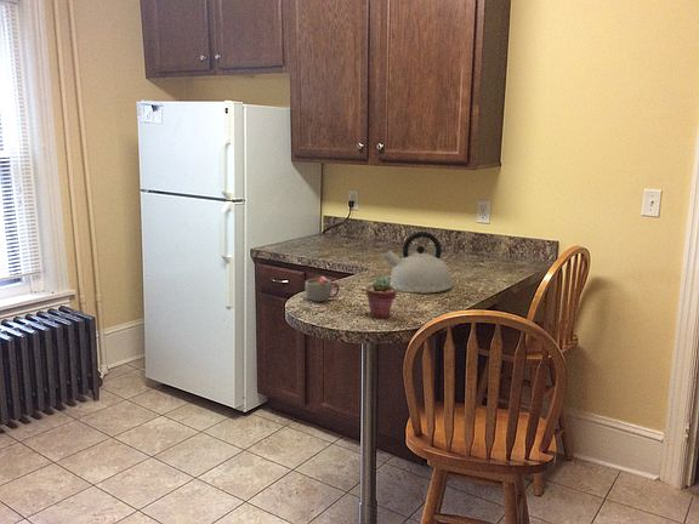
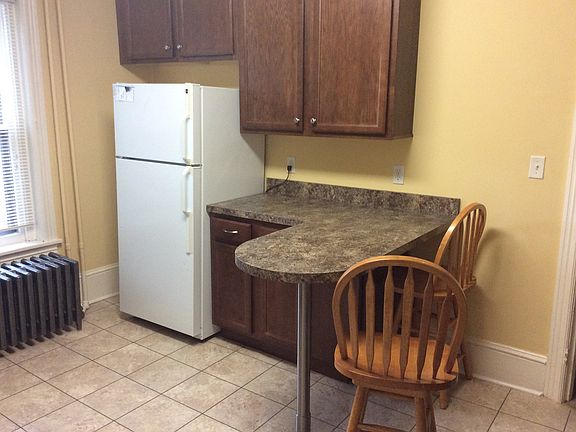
- kettle [382,230,453,295]
- mug [303,275,340,303]
- potted succulent [365,275,398,319]
